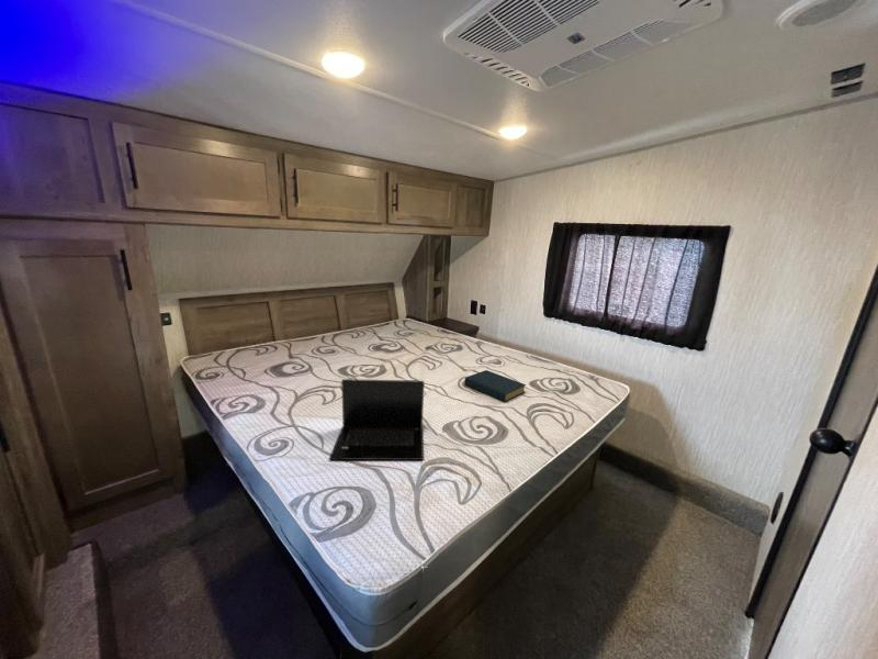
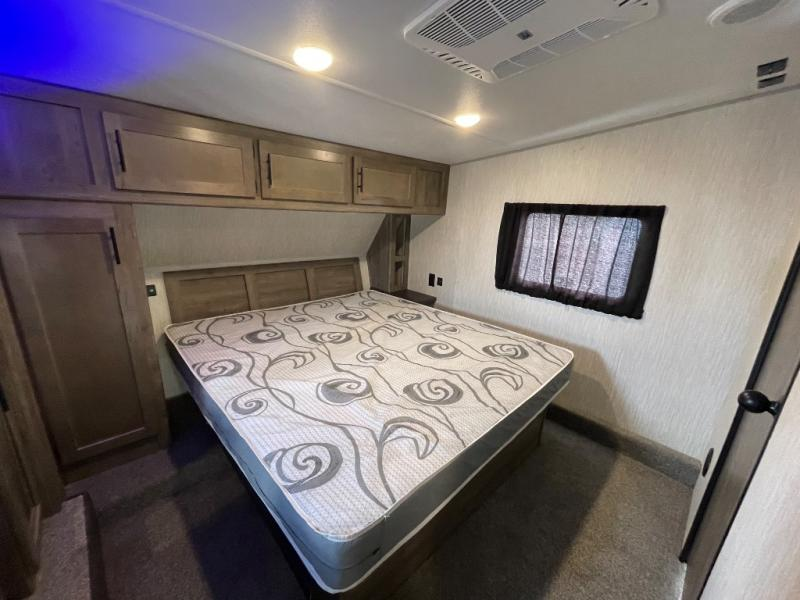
- hardback book [463,369,527,403]
- laptop [329,378,425,461]
